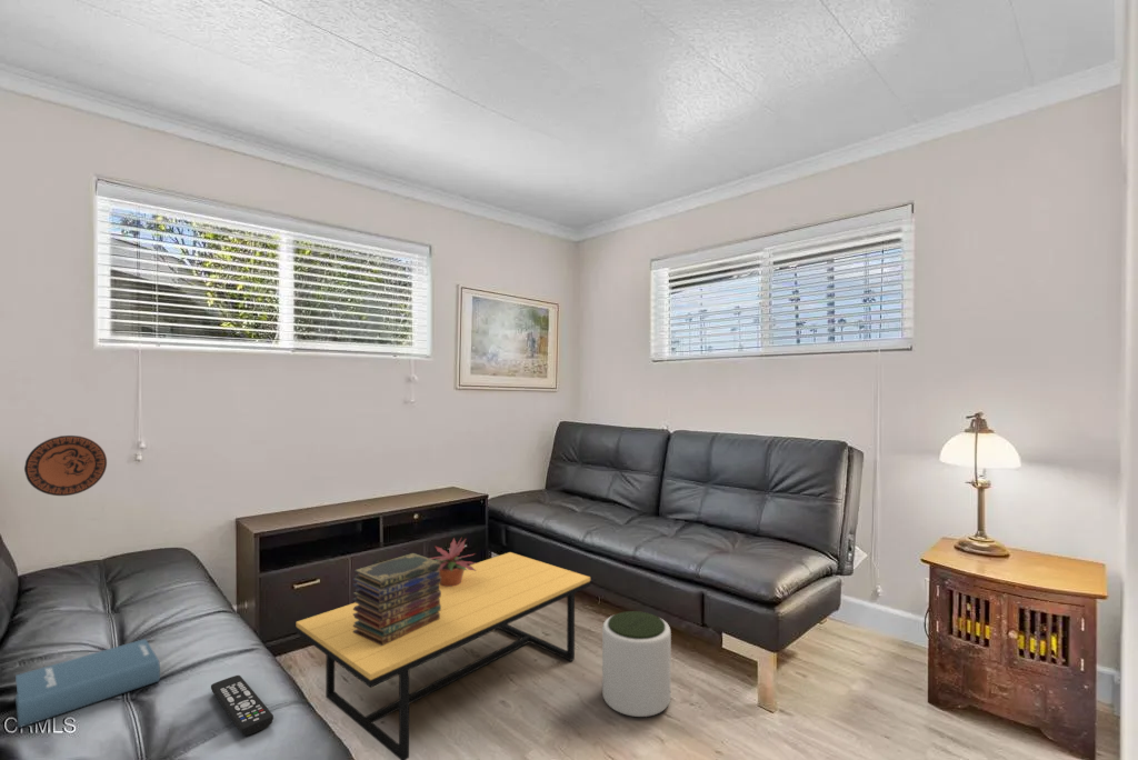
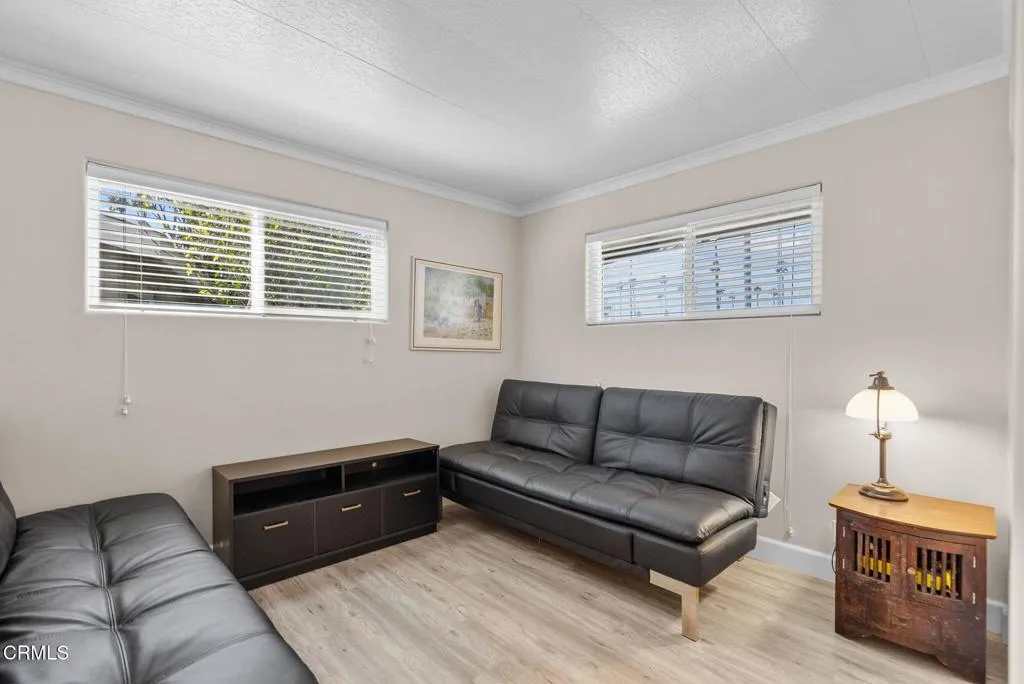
- book stack [351,552,441,646]
- remote control [210,674,274,737]
- plant pot [601,610,672,718]
- hardback book [14,638,161,729]
- coffee table [296,551,591,760]
- decorative plate [23,434,108,497]
- potted plant [429,537,477,587]
